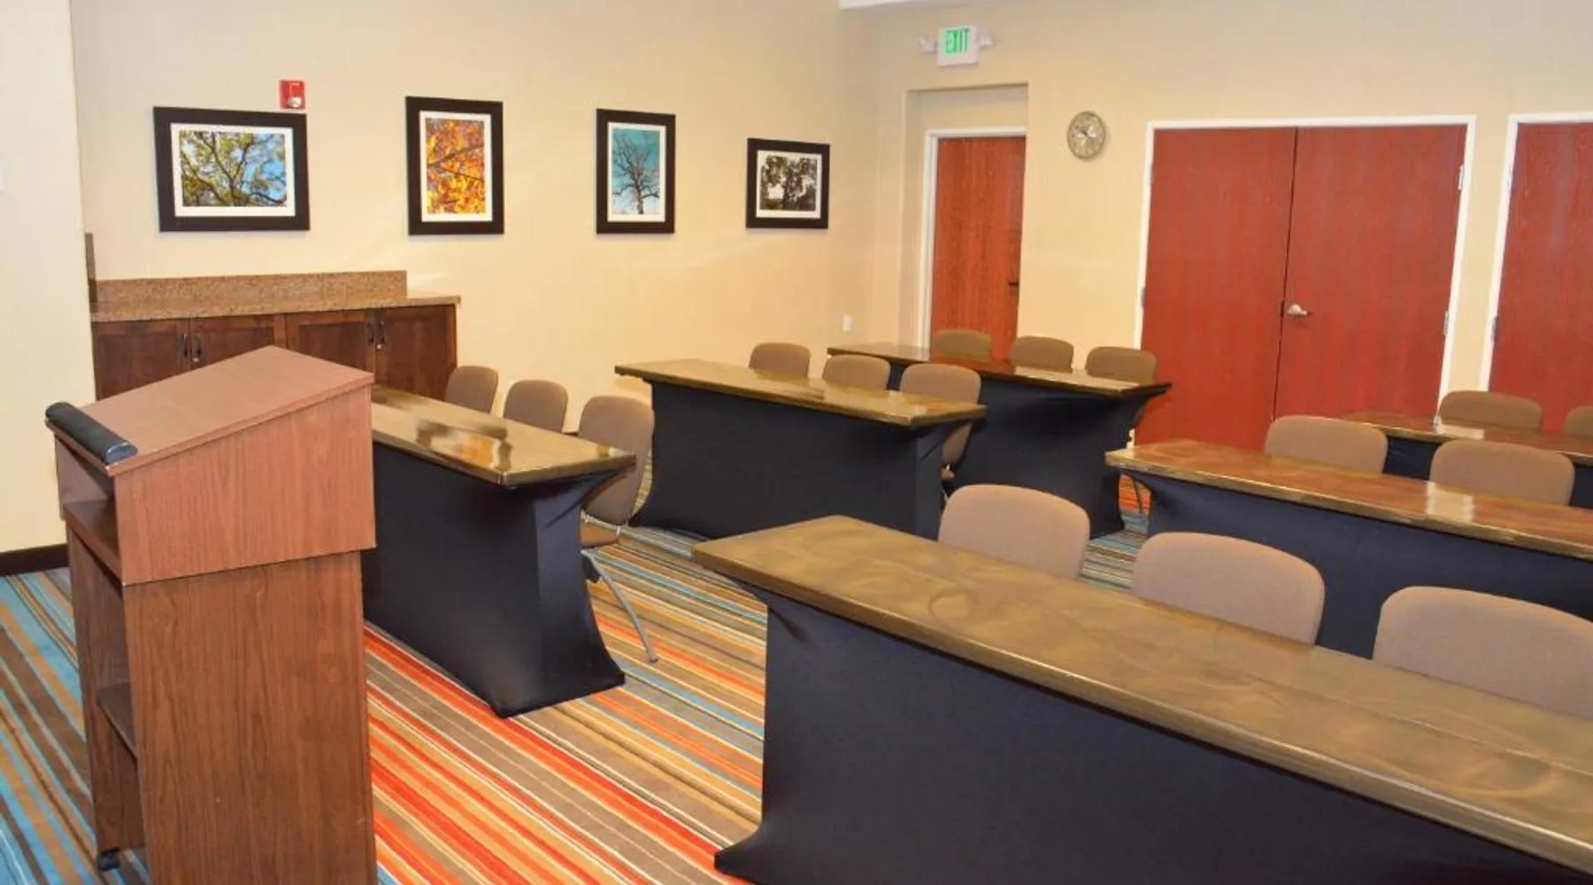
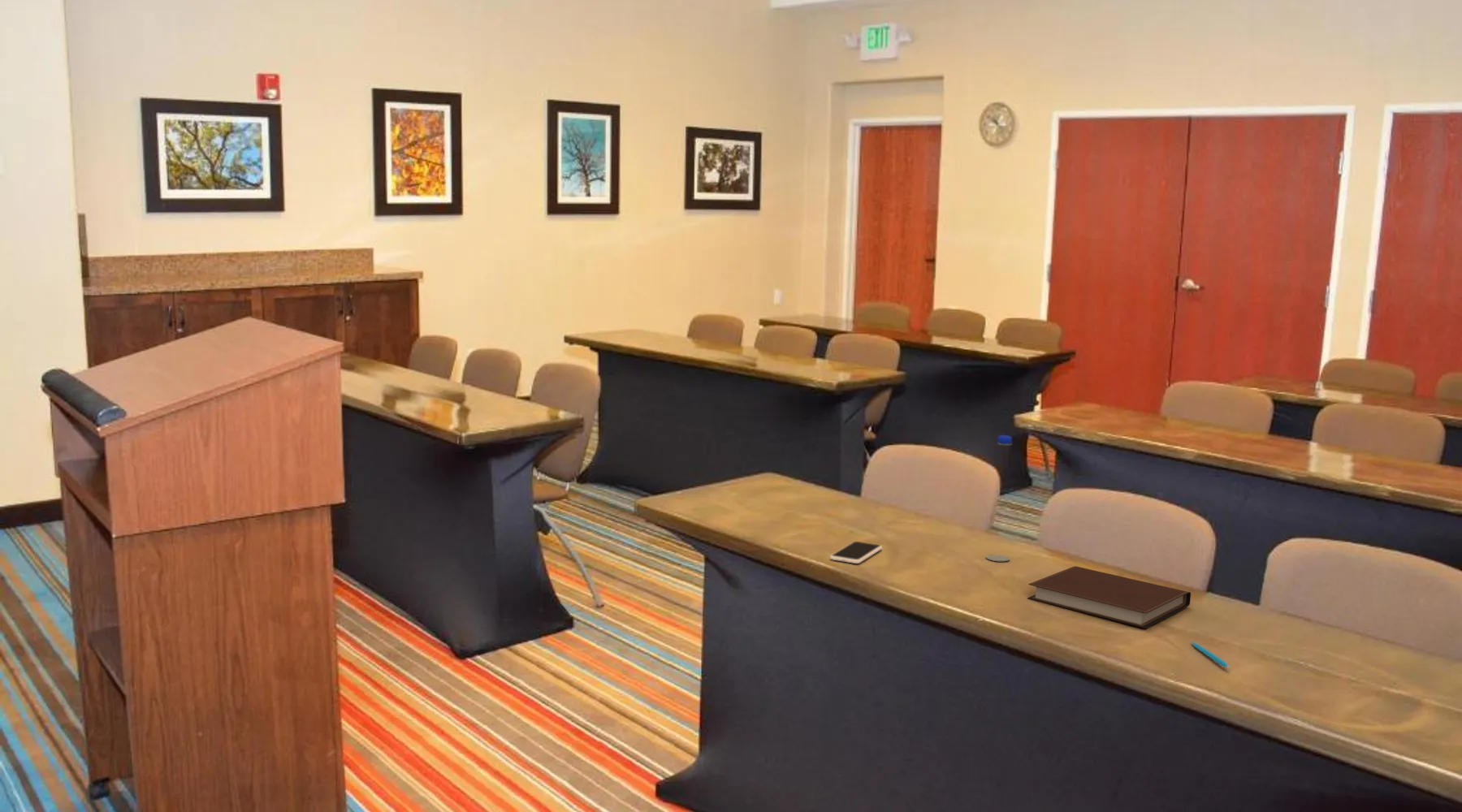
+ notebook [1027,565,1192,629]
+ pen [1190,641,1230,668]
+ smartphone [829,541,883,564]
+ water bottle [985,434,1013,562]
